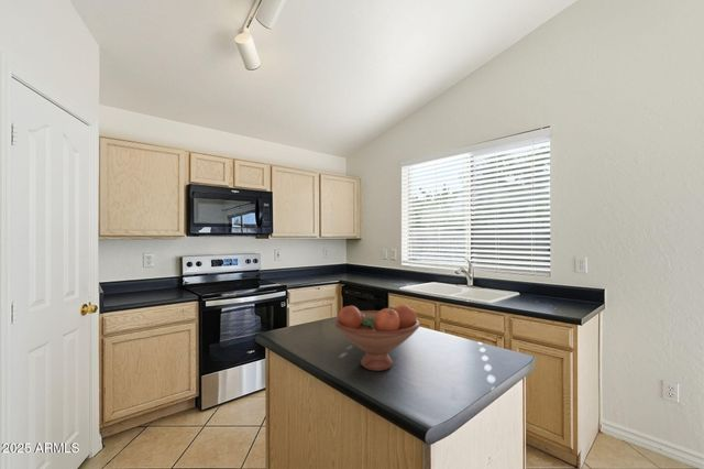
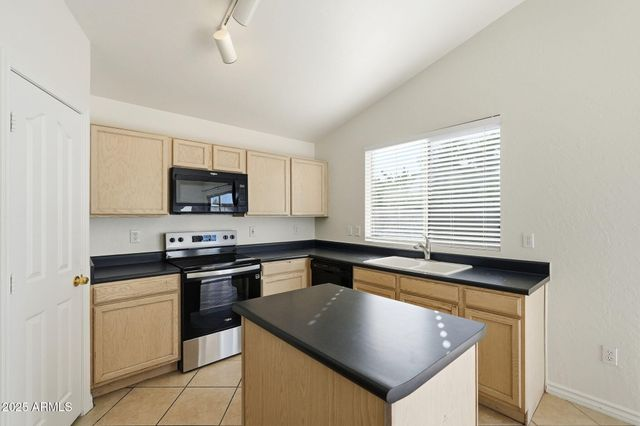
- fruit bowl [333,304,421,372]
